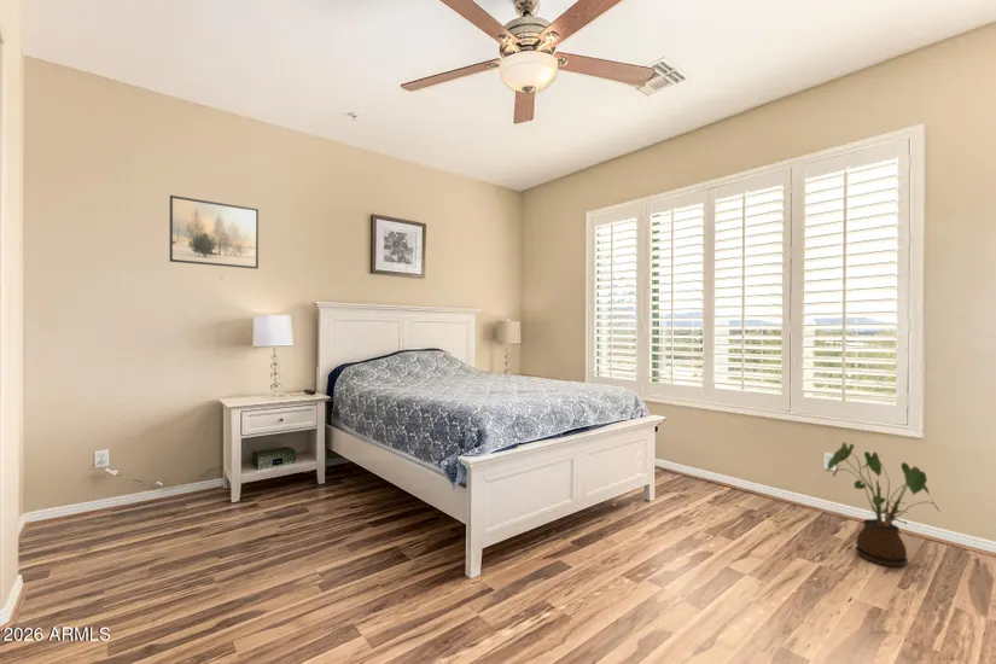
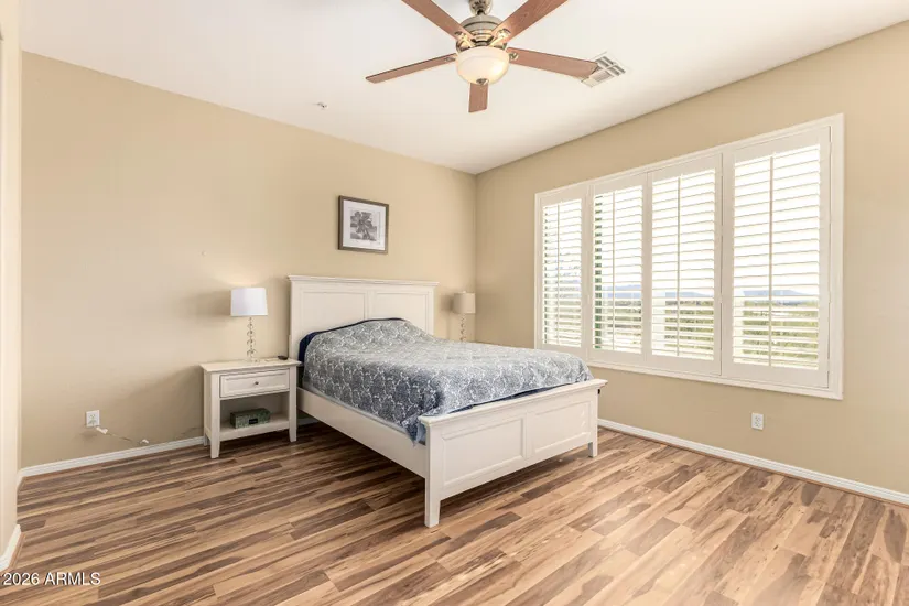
- house plant [827,441,942,567]
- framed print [169,194,260,270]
